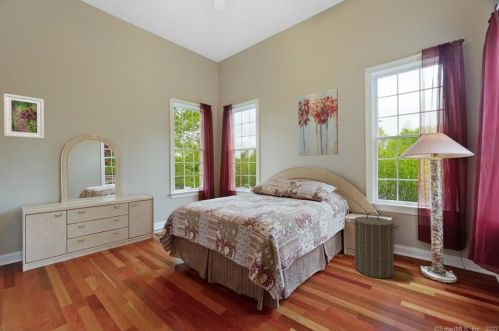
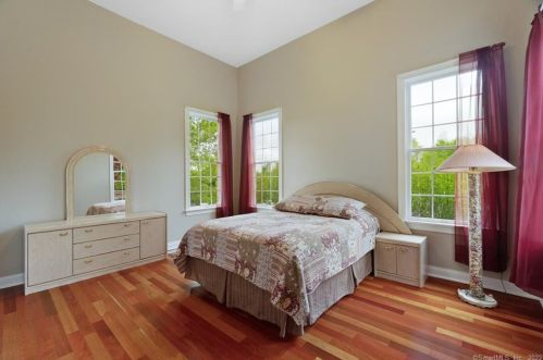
- laundry hamper [350,211,400,279]
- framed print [3,93,45,139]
- wall art [297,88,339,157]
